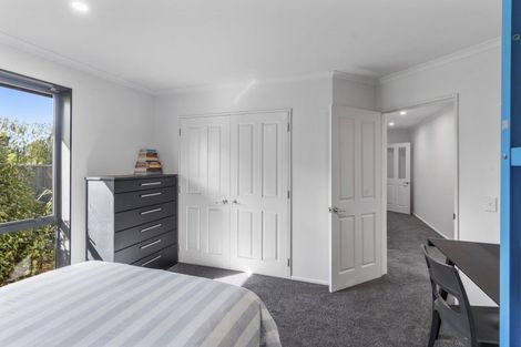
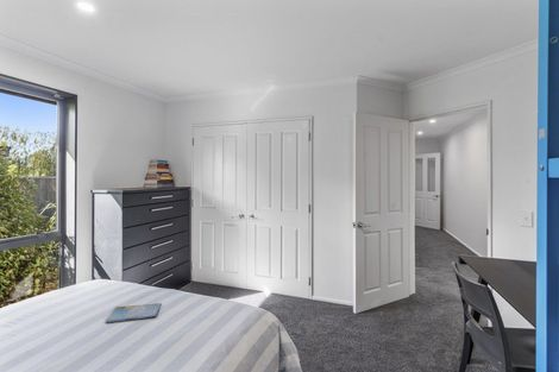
+ book [105,302,162,324]
